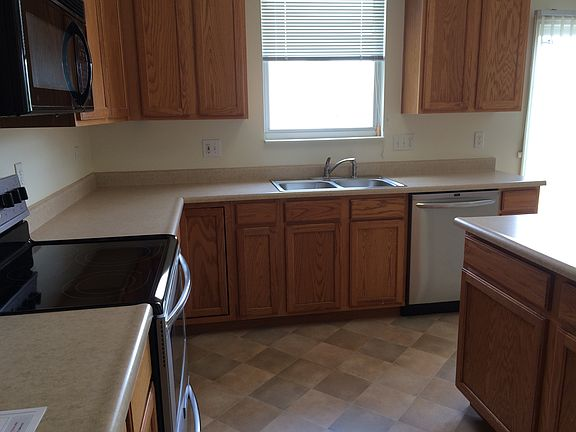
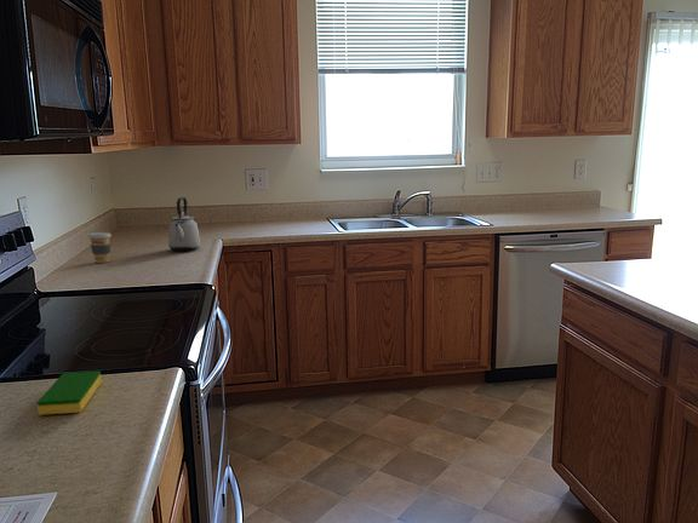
+ kettle [167,196,201,252]
+ coffee cup [87,231,113,264]
+ dish sponge [36,370,103,416]
